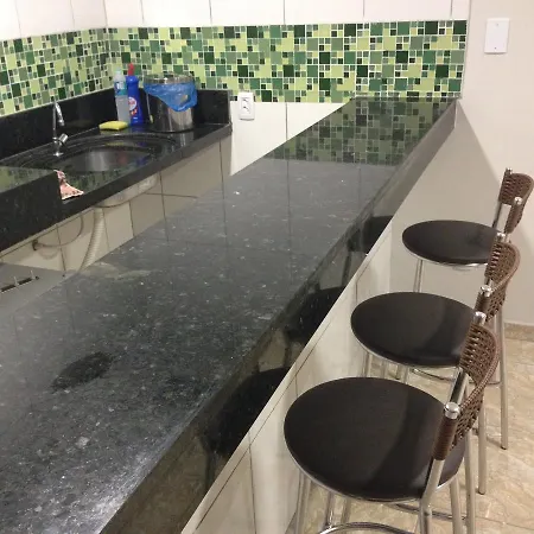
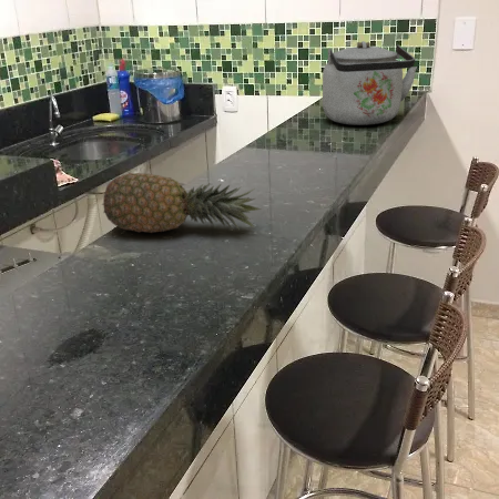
+ fruit [100,172,263,234]
+ kettle [322,40,418,126]
